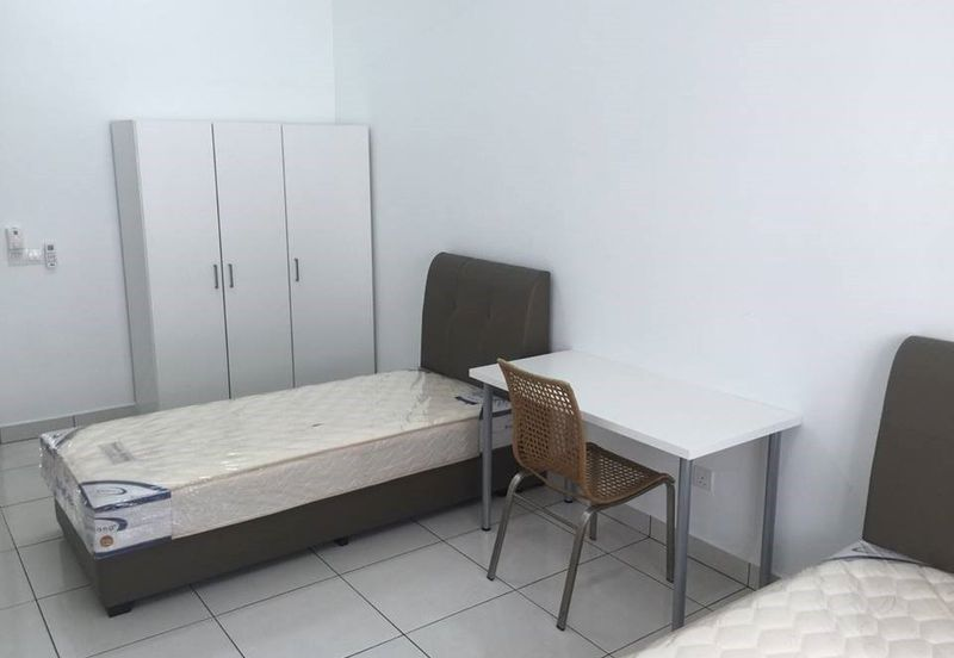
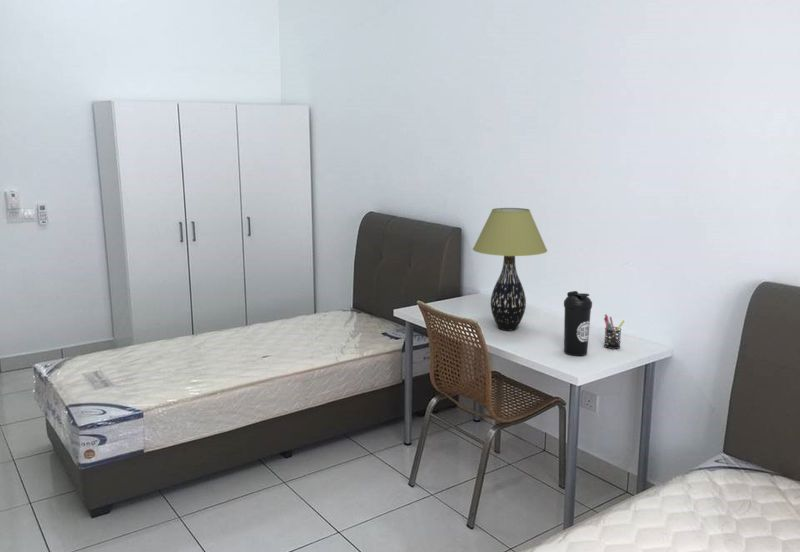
+ water bottle [563,290,593,357]
+ table lamp [472,207,548,332]
+ pen holder [603,313,625,350]
